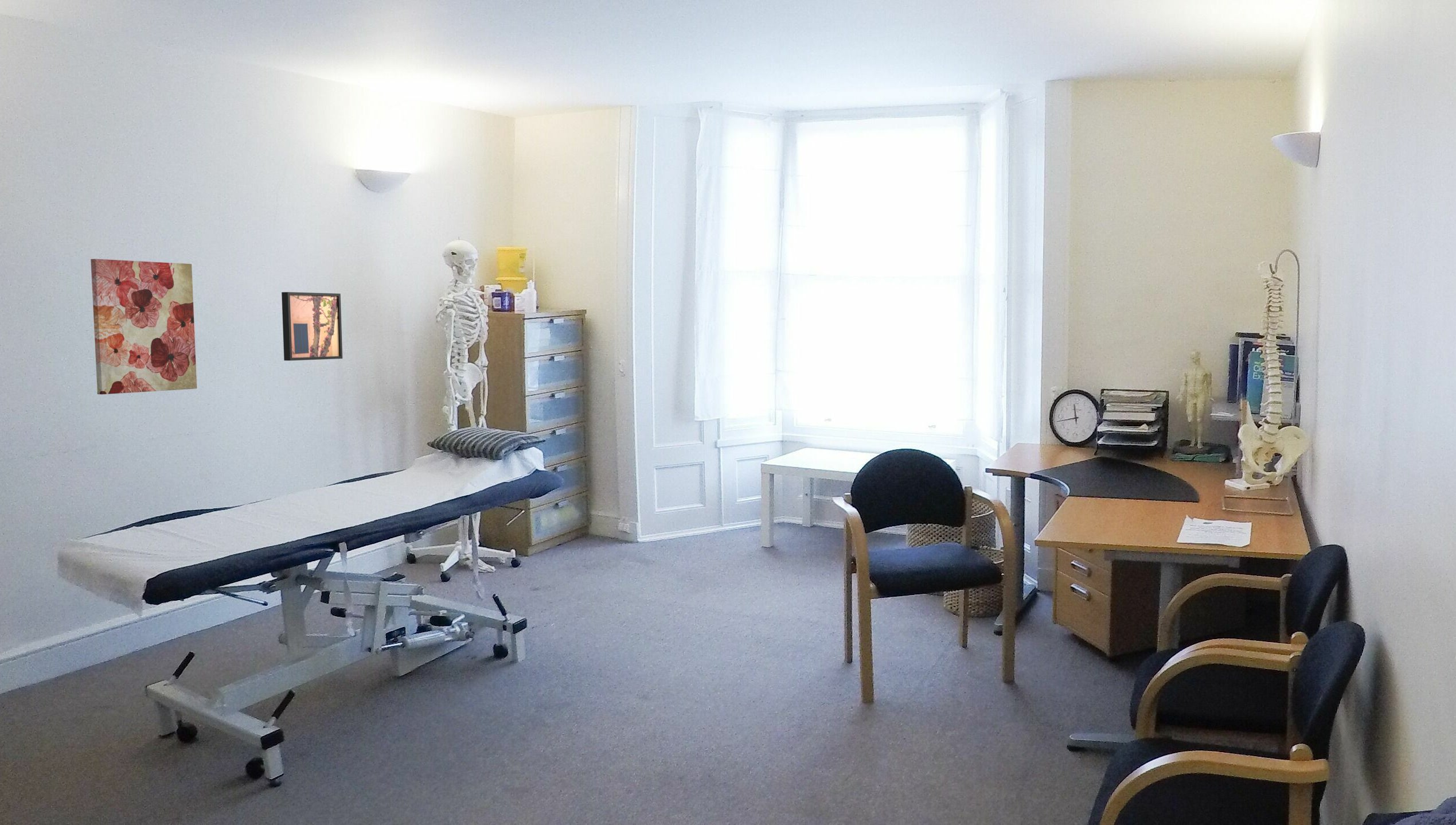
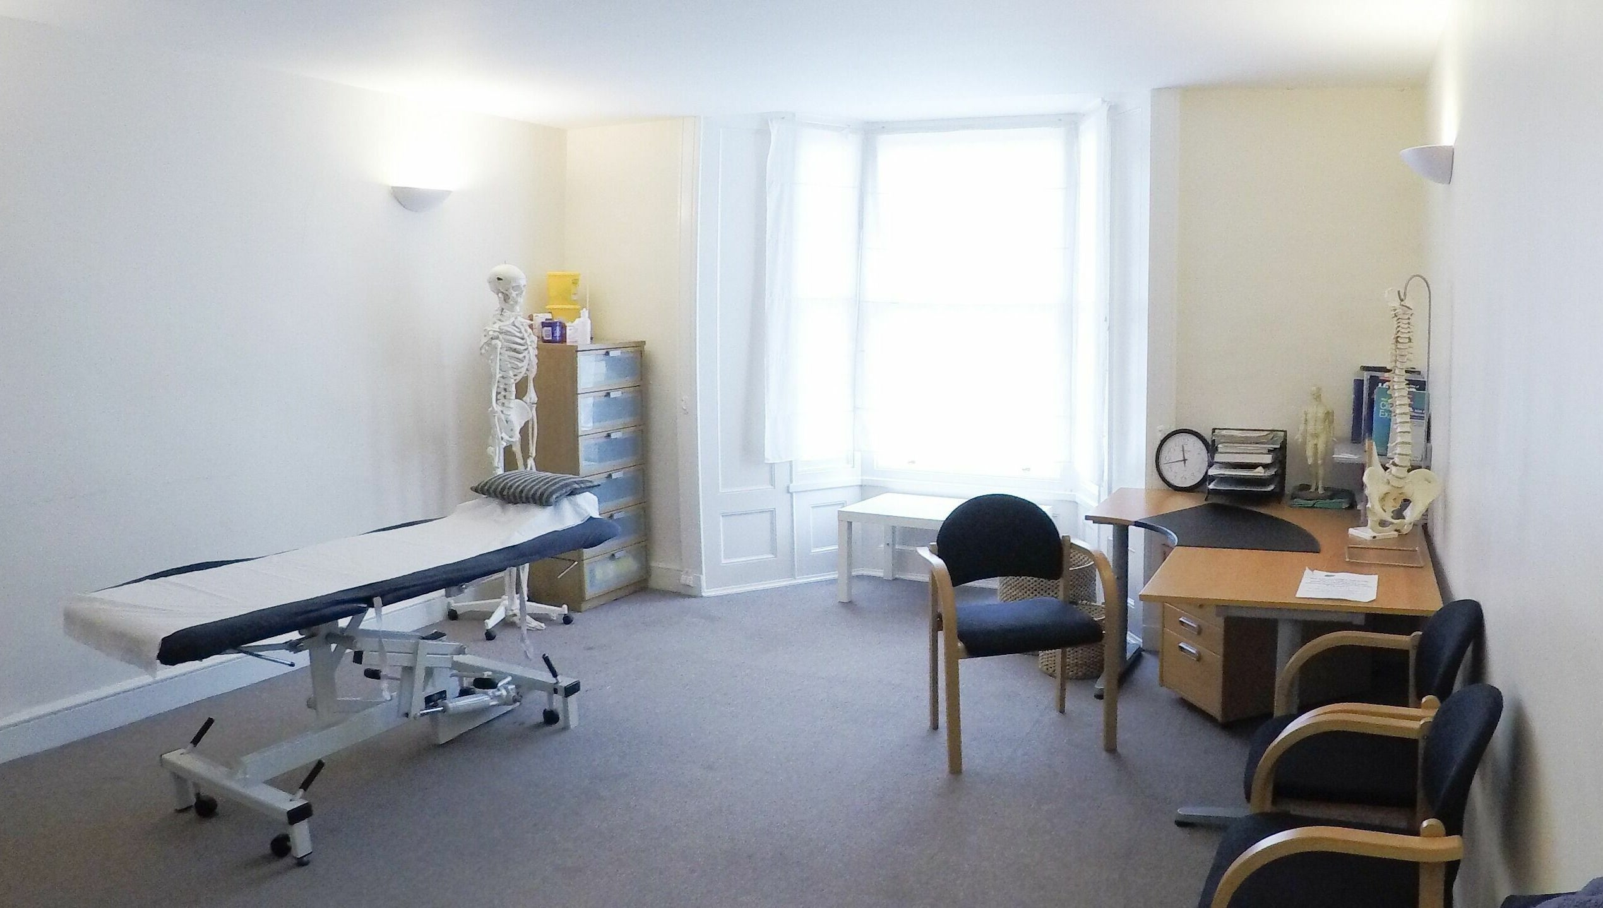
- wall art [90,258,197,395]
- wall art [281,291,343,361]
